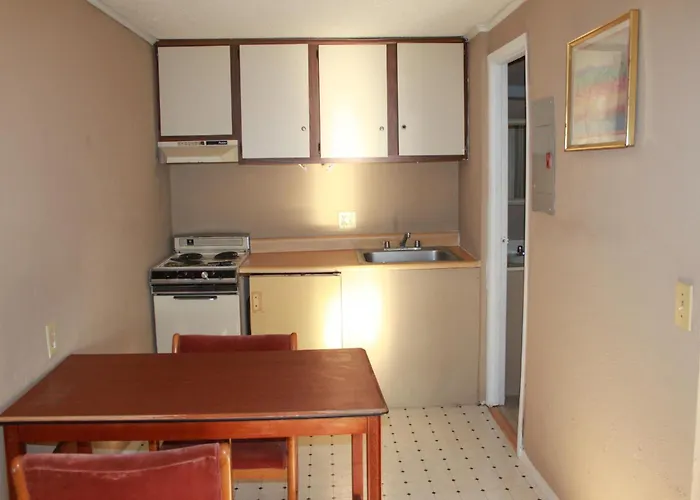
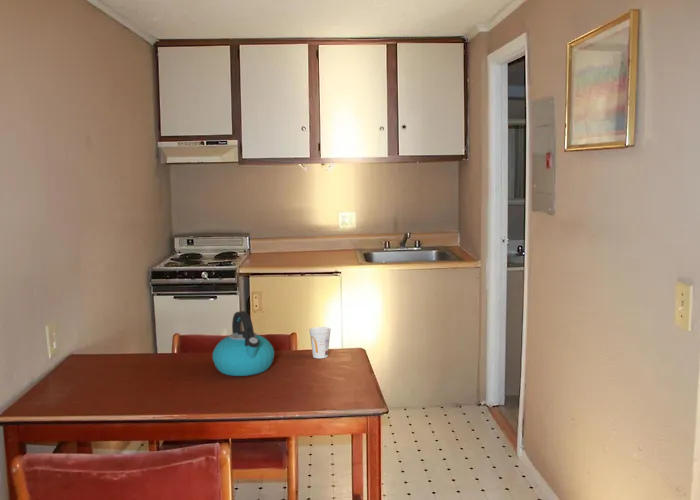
+ kettle [211,310,275,377]
+ cup [308,326,332,359]
